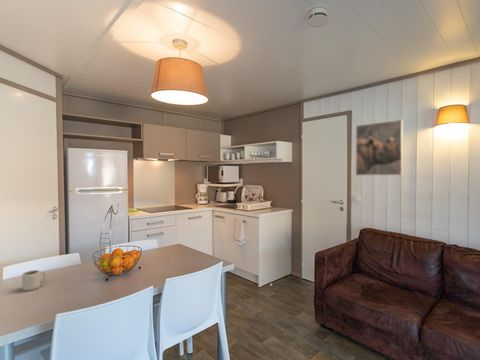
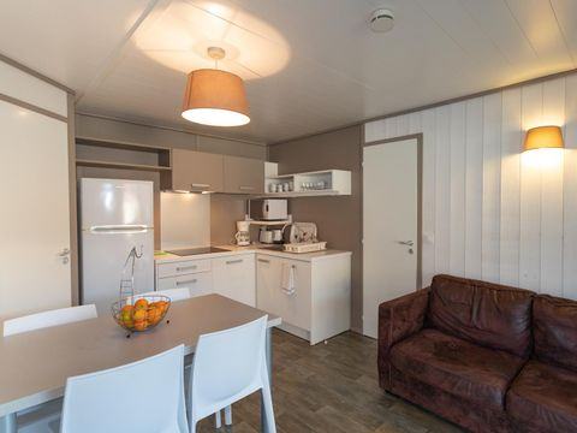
- cup [21,269,47,292]
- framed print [355,118,404,177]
